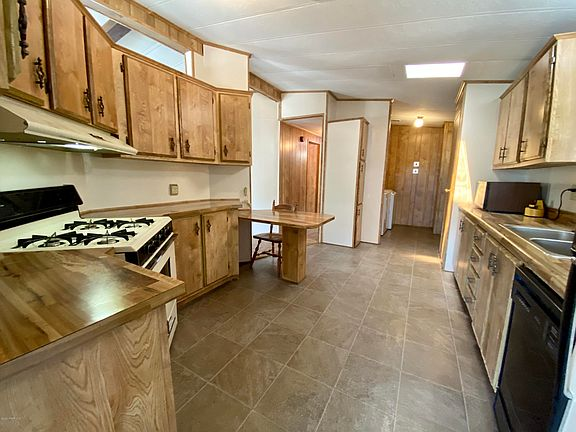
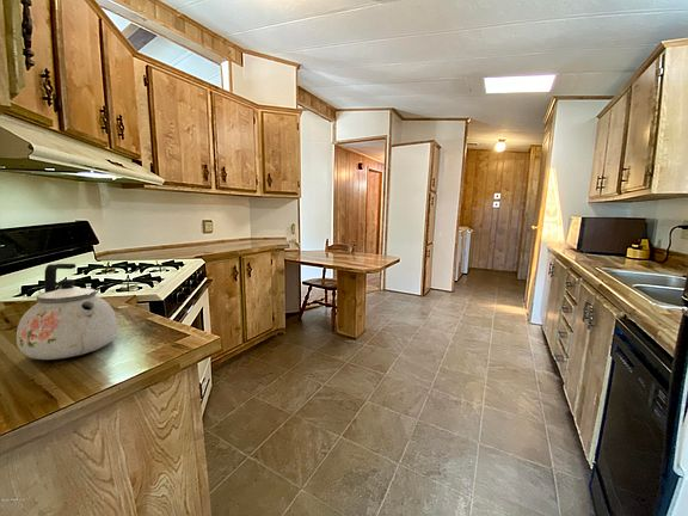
+ kettle [16,263,118,361]
